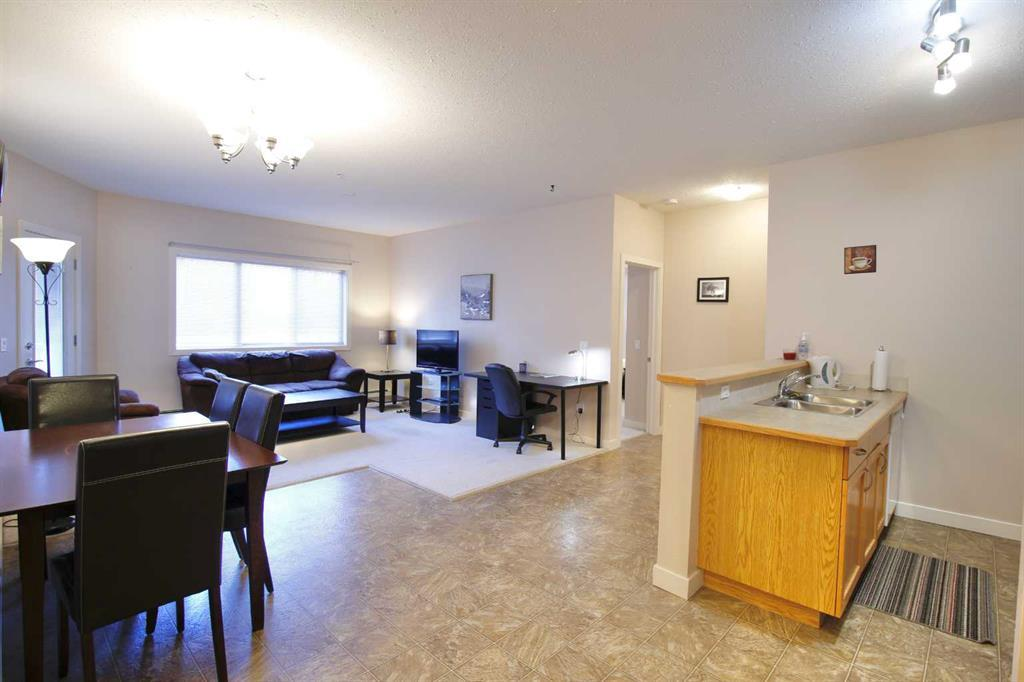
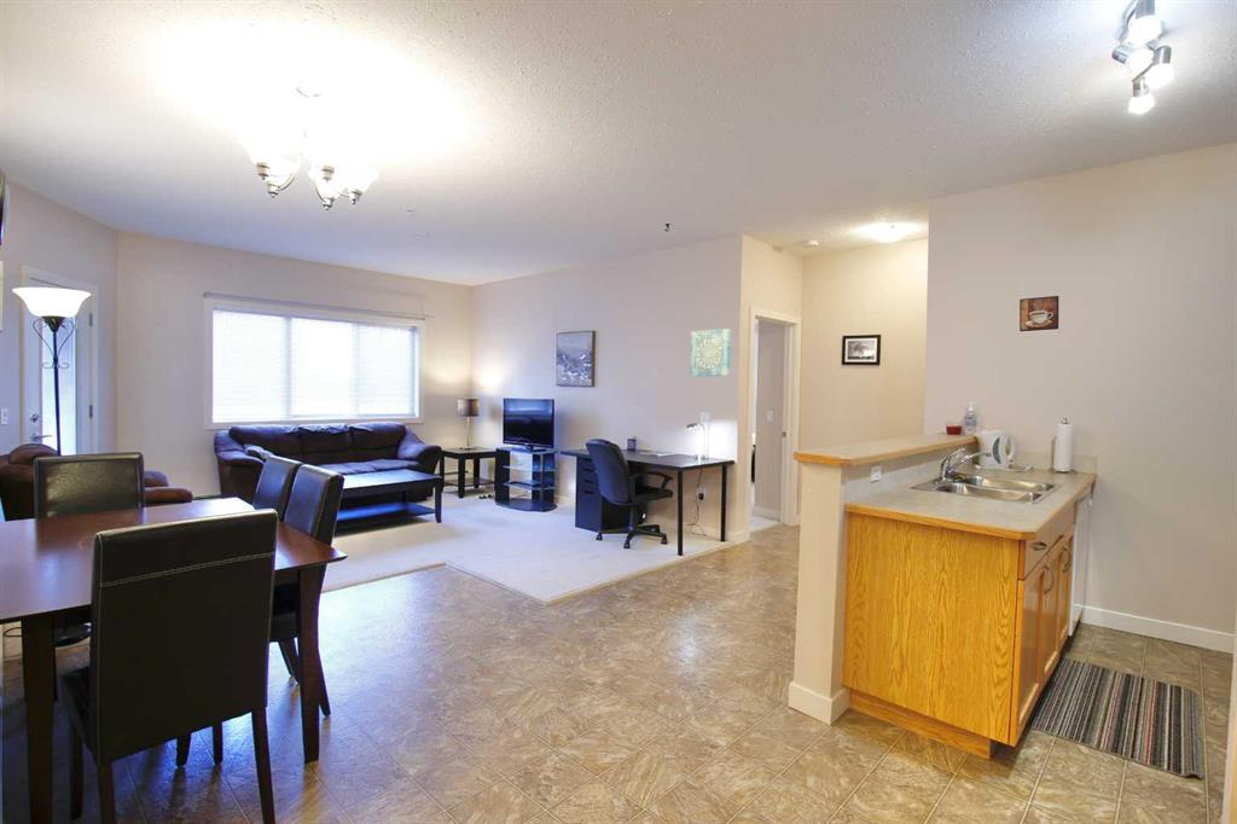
+ wall art [689,327,732,377]
